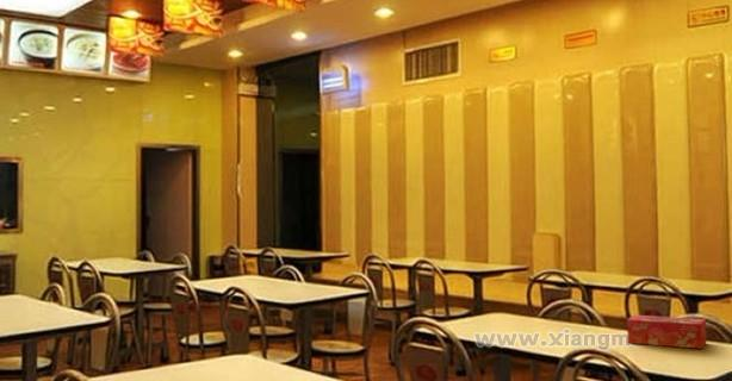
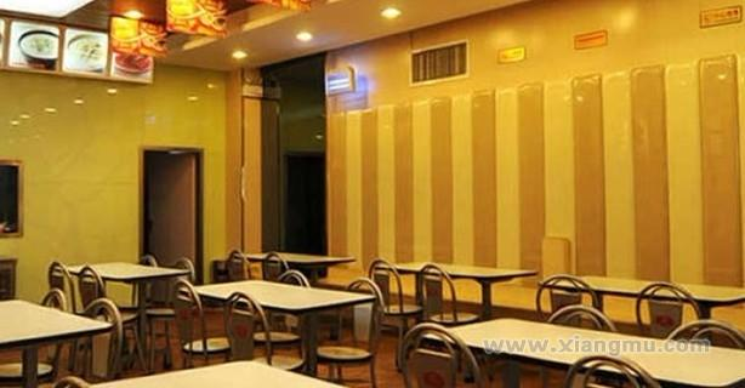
- tissue box [626,314,708,350]
